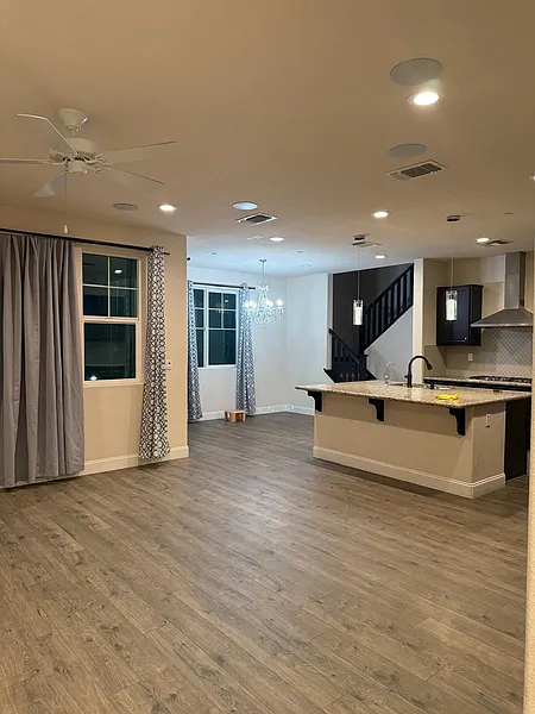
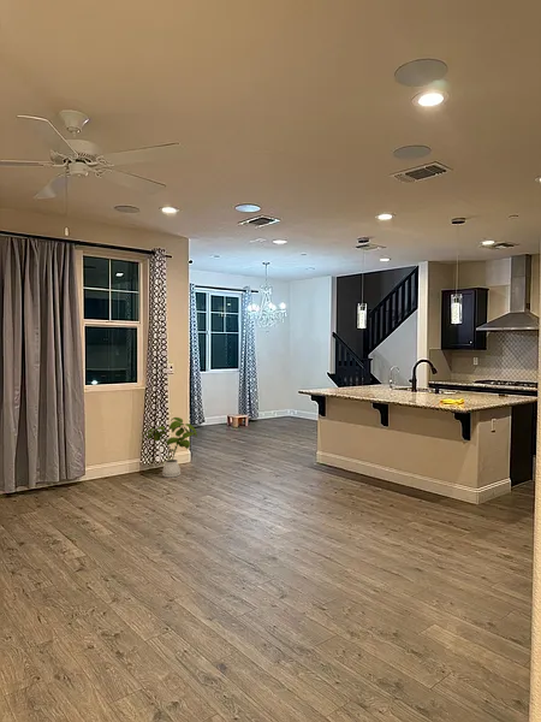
+ house plant [142,416,198,479]
